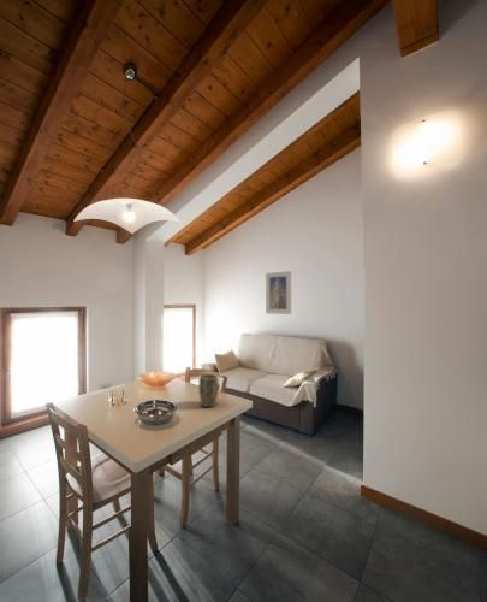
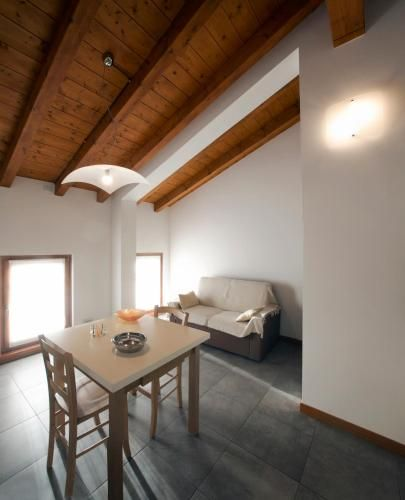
- plant pot [197,373,220,408]
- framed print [265,270,292,315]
